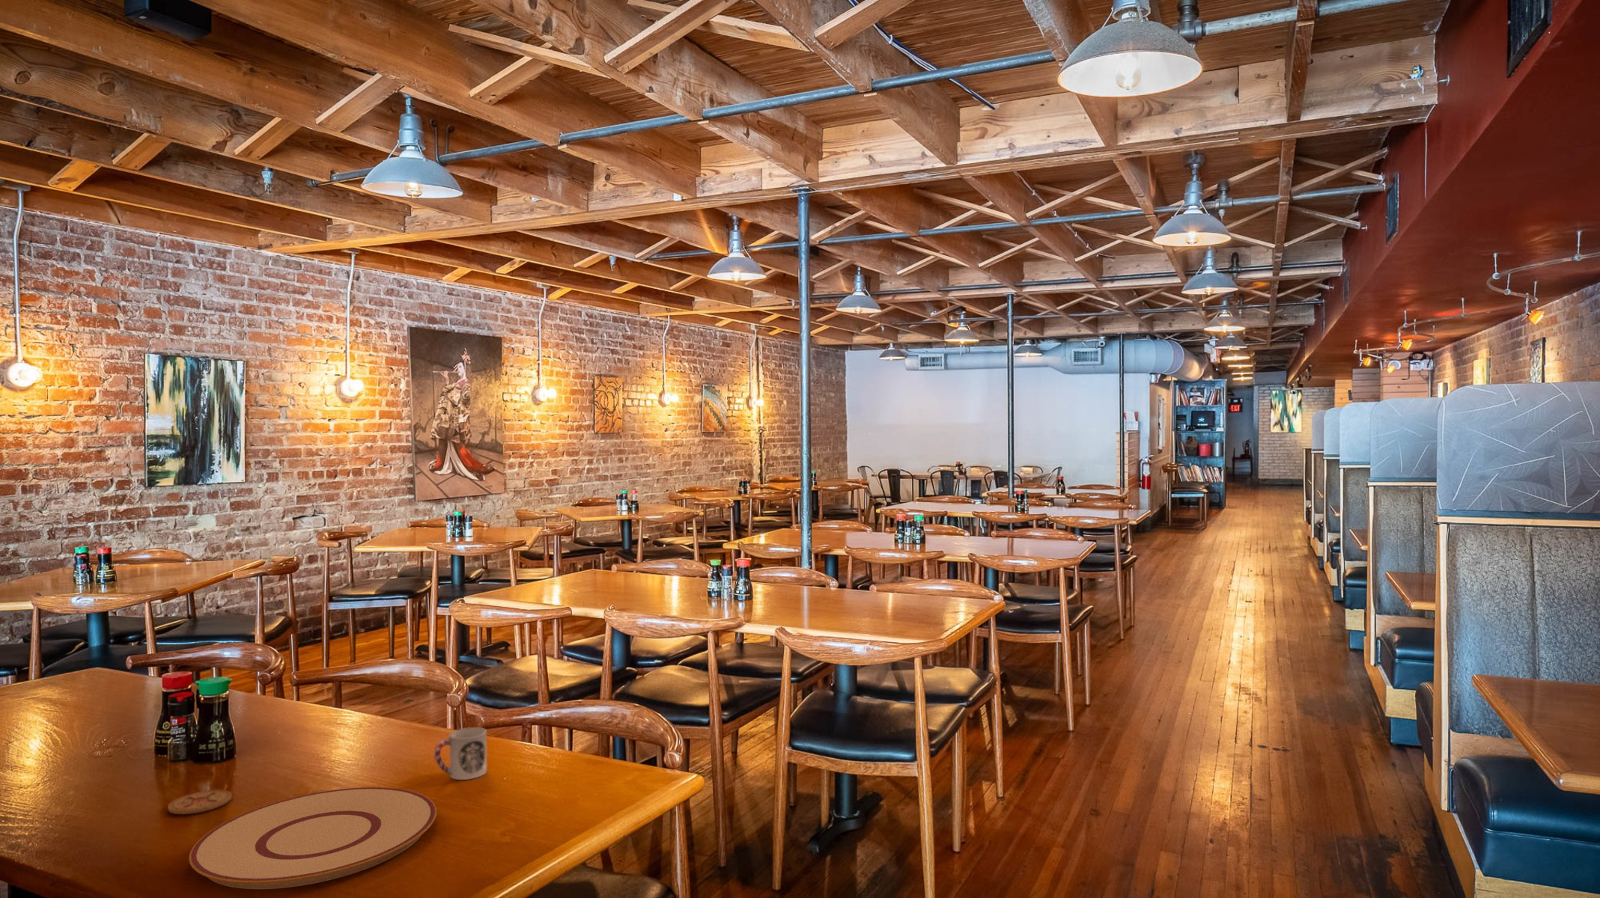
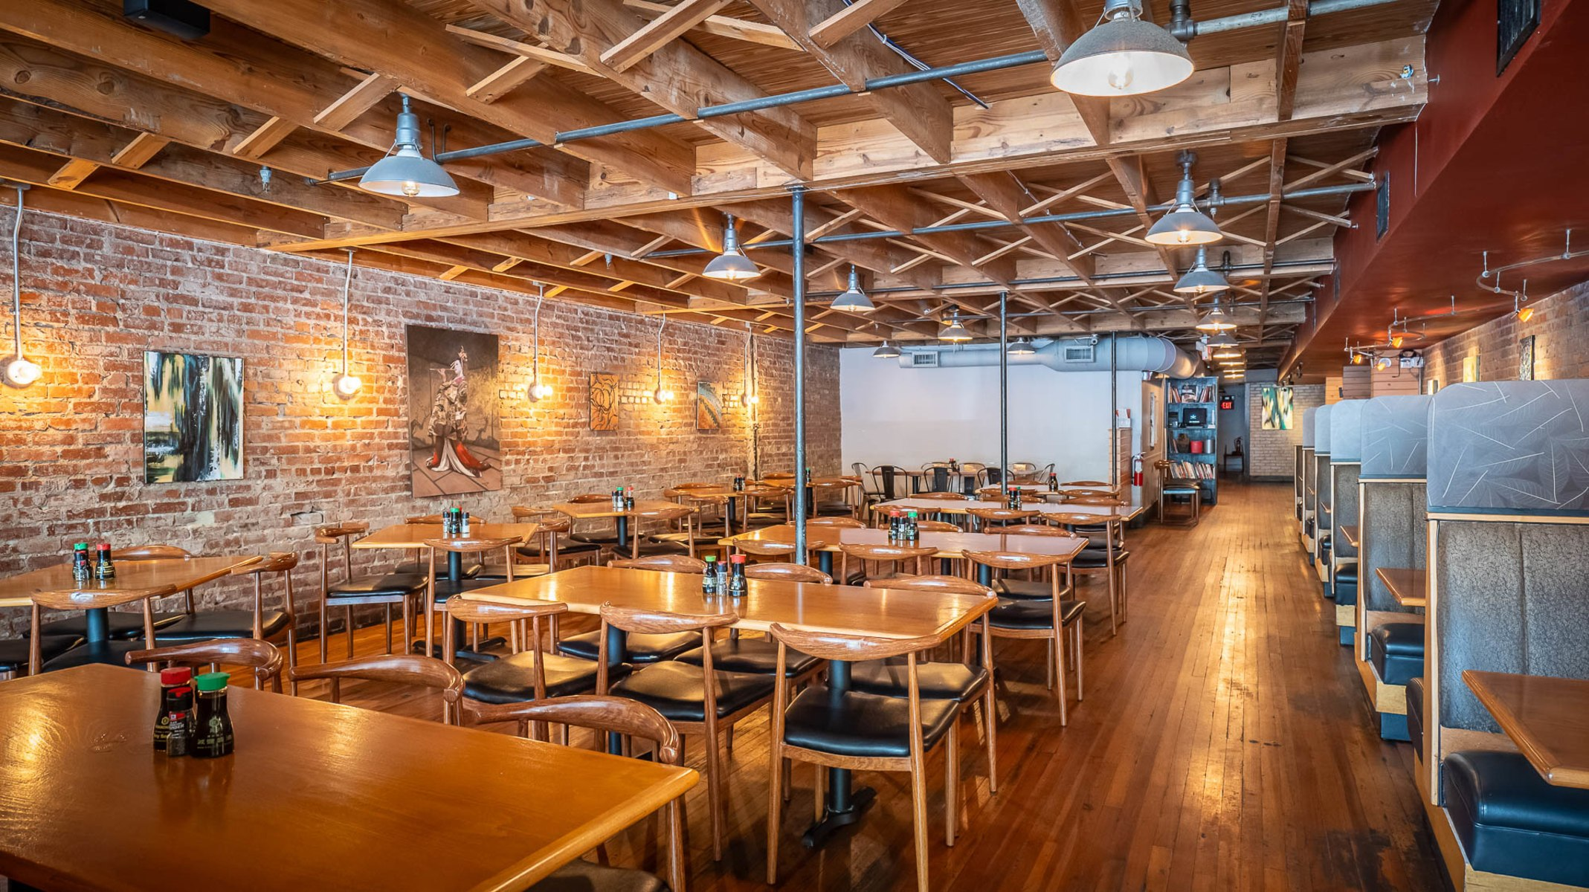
- coaster [167,789,233,815]
- plate [189,786,437,890]
- cup [433,727,488,781]
